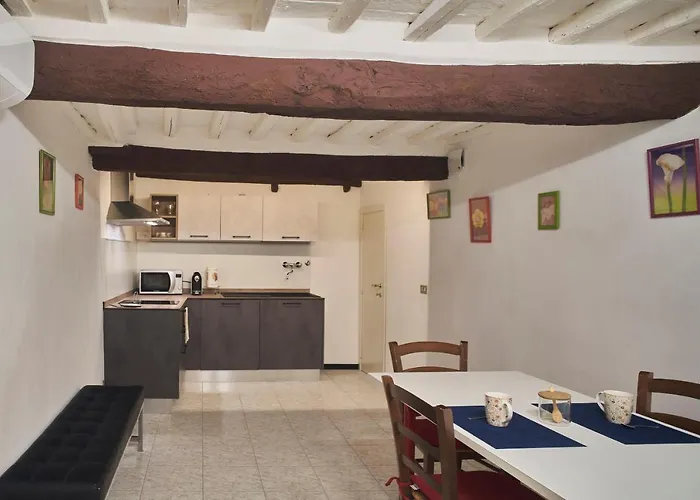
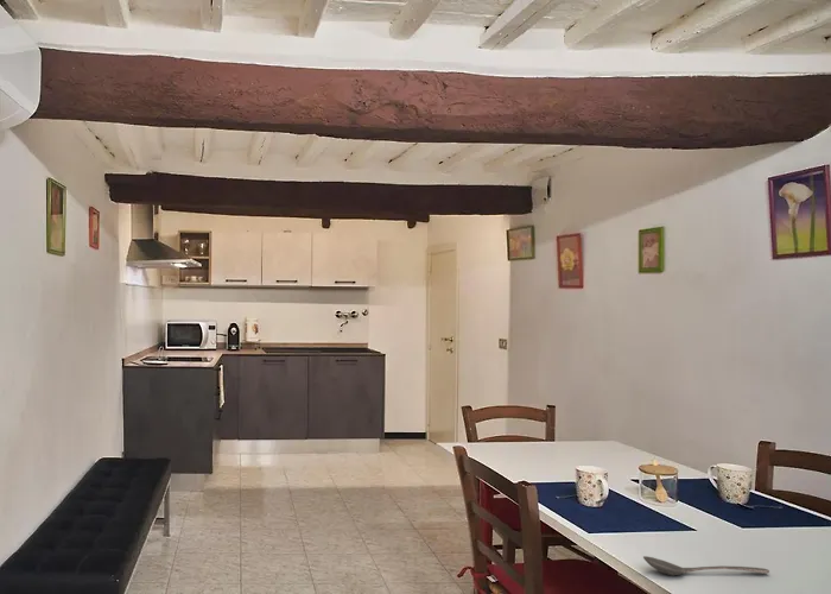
+ stirrer [642,555,770,577]
